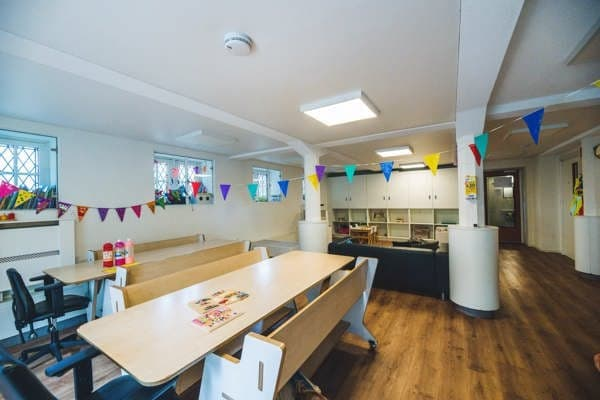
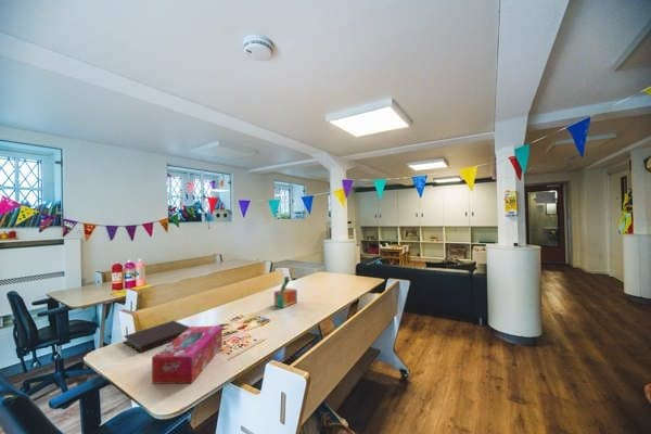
+ tissue box [151,326,224,385]
+ puzzle box [273,276,298,309]
+ notebook [122,320,190,354]
